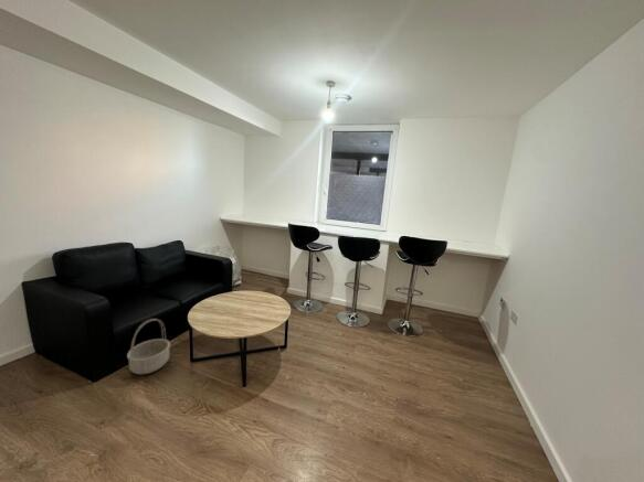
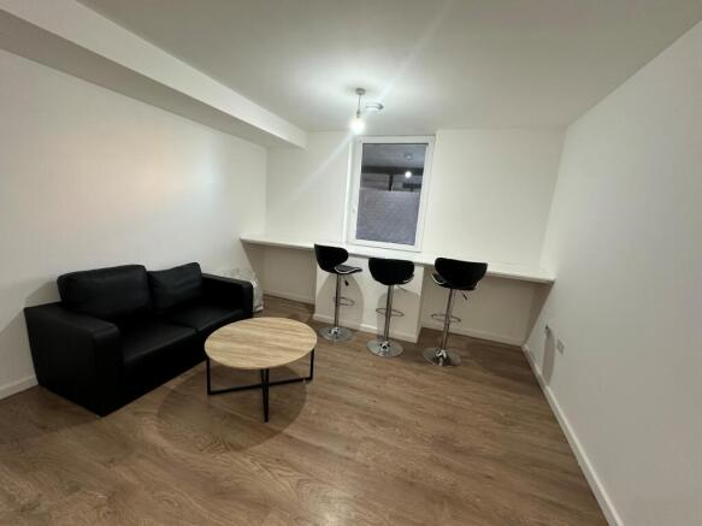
- basket [126,318,171,375]
